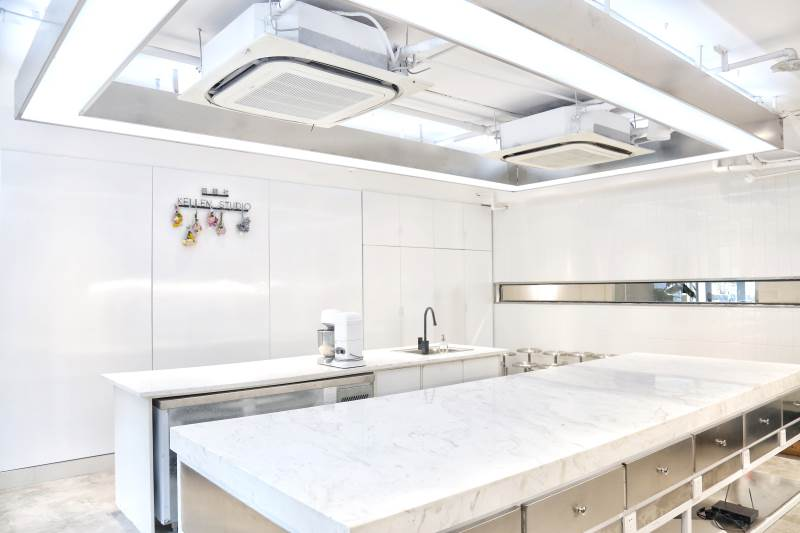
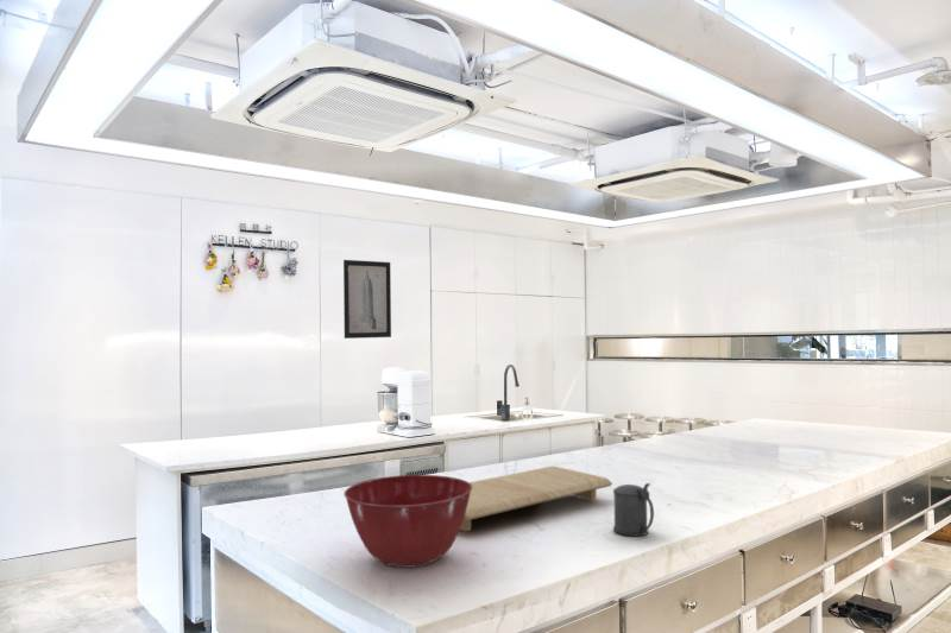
+ wall art [342,259,392,340]
+ cutting board [459,464,613,532]
+ mixing bowl [342,474,472,569]
+ beer stein [612,482,655,538]
